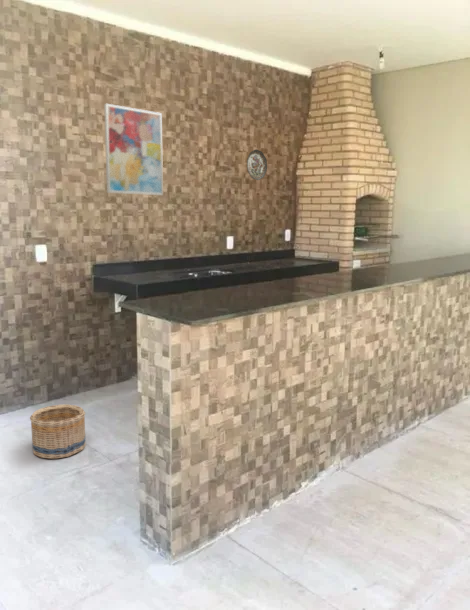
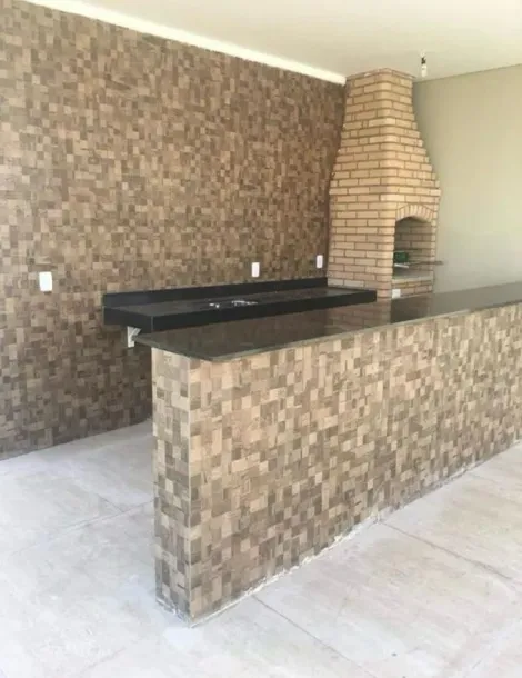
- basket [29,404,87,460]
- decorative plate [246,148,268,181]
- wall art [103,103,164,196]
